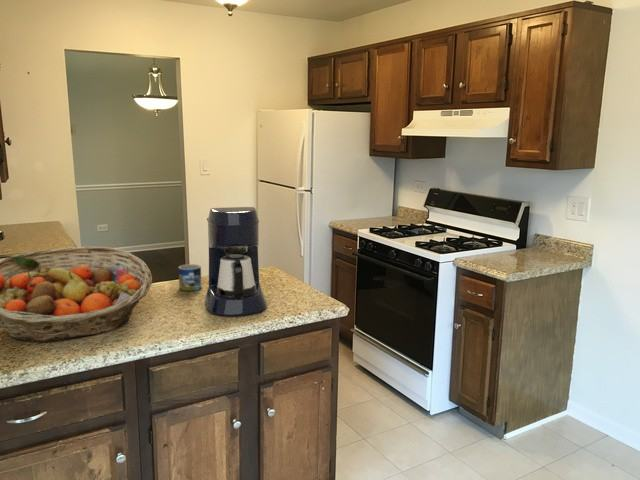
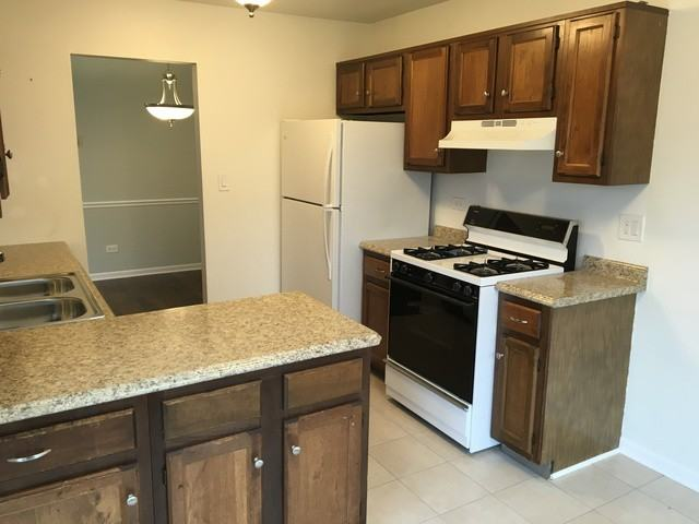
- coffee maker [204,206,267,317]
- mug [178,263,203,292]
- fruit basket [0,246,153,343]
